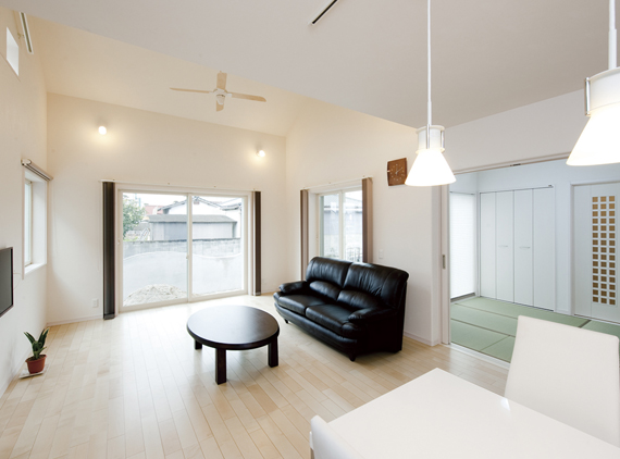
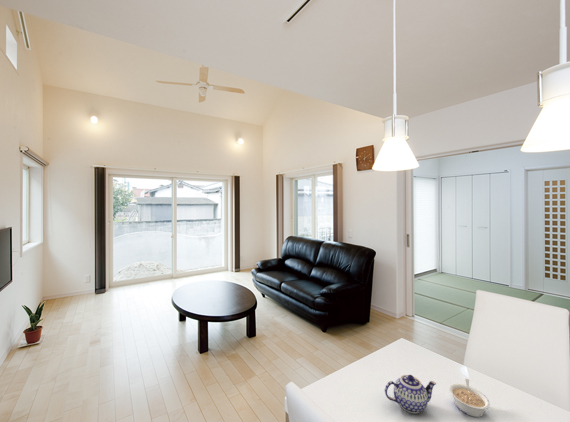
+ teapot [384,374,437,414]
+ legume [448,378,491,418]
